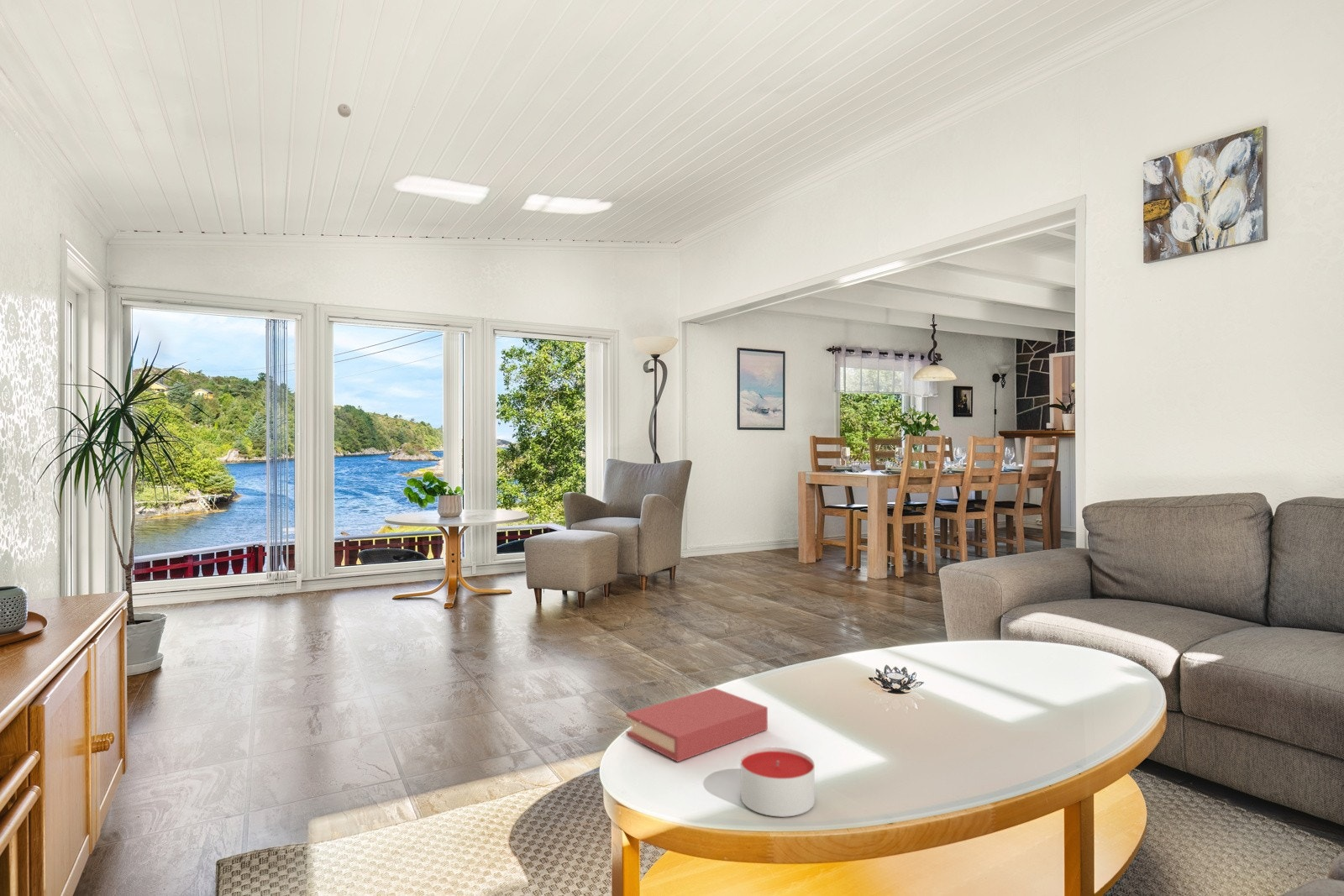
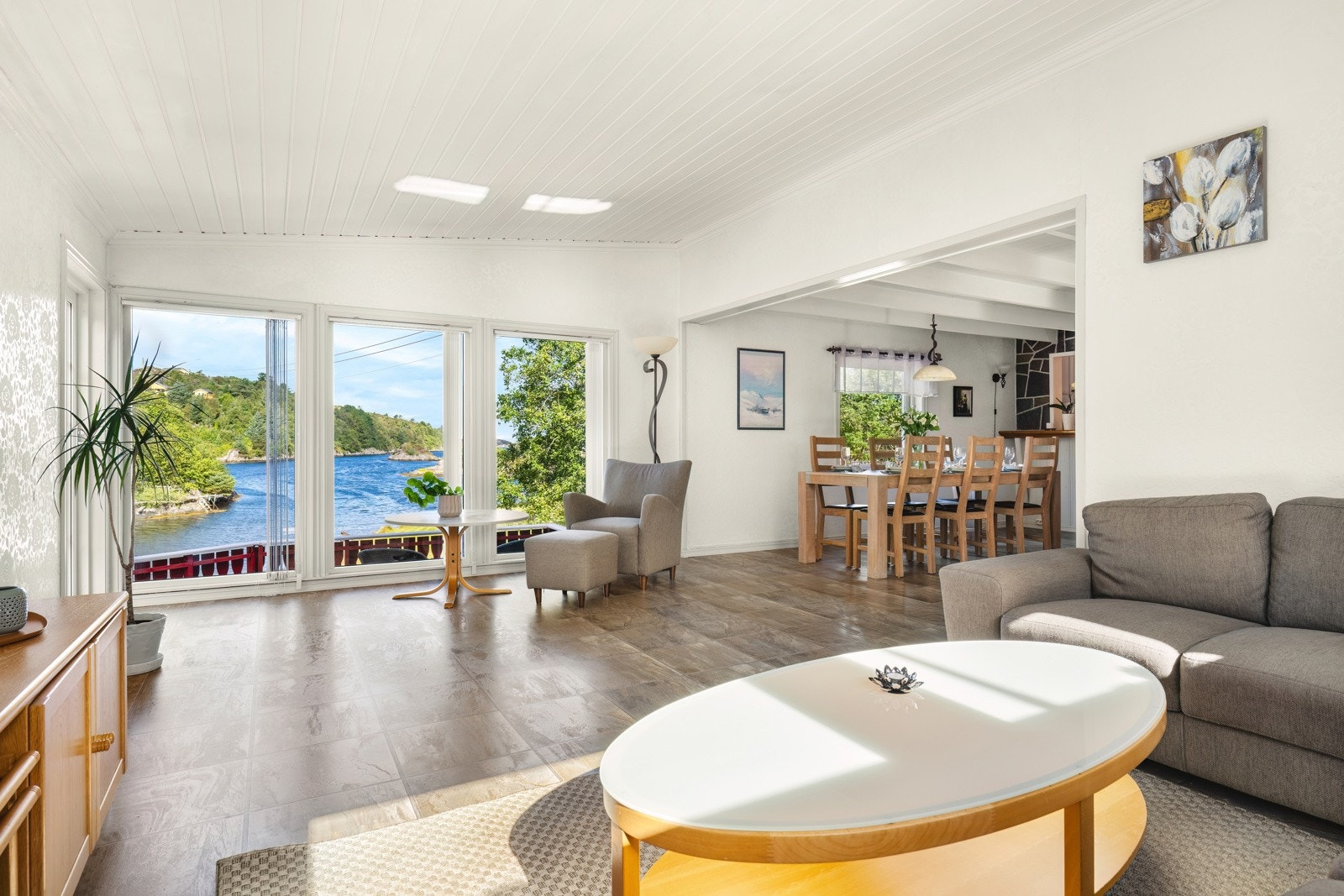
- book [625,687,769,762]
- candle [740,747,816,818]
- eyeball [337,103,352,118]
